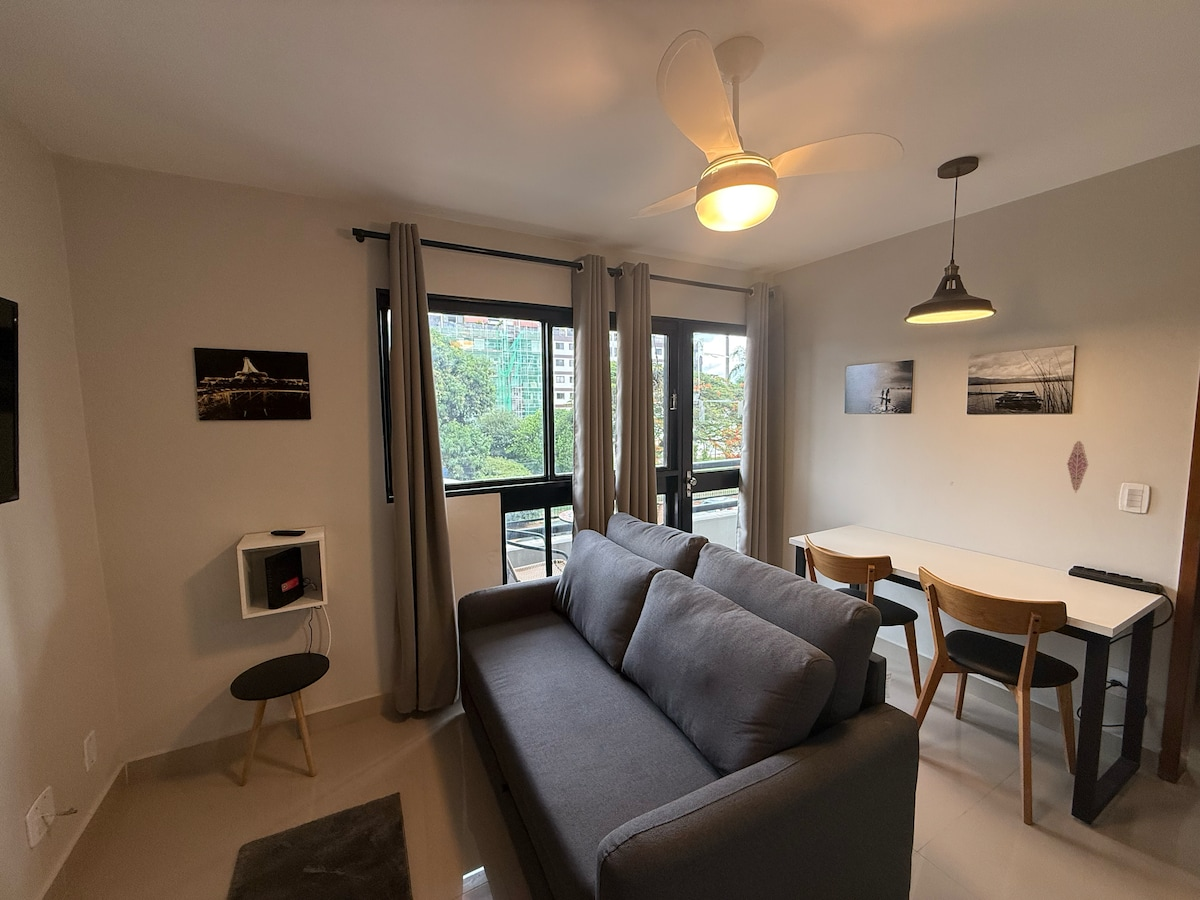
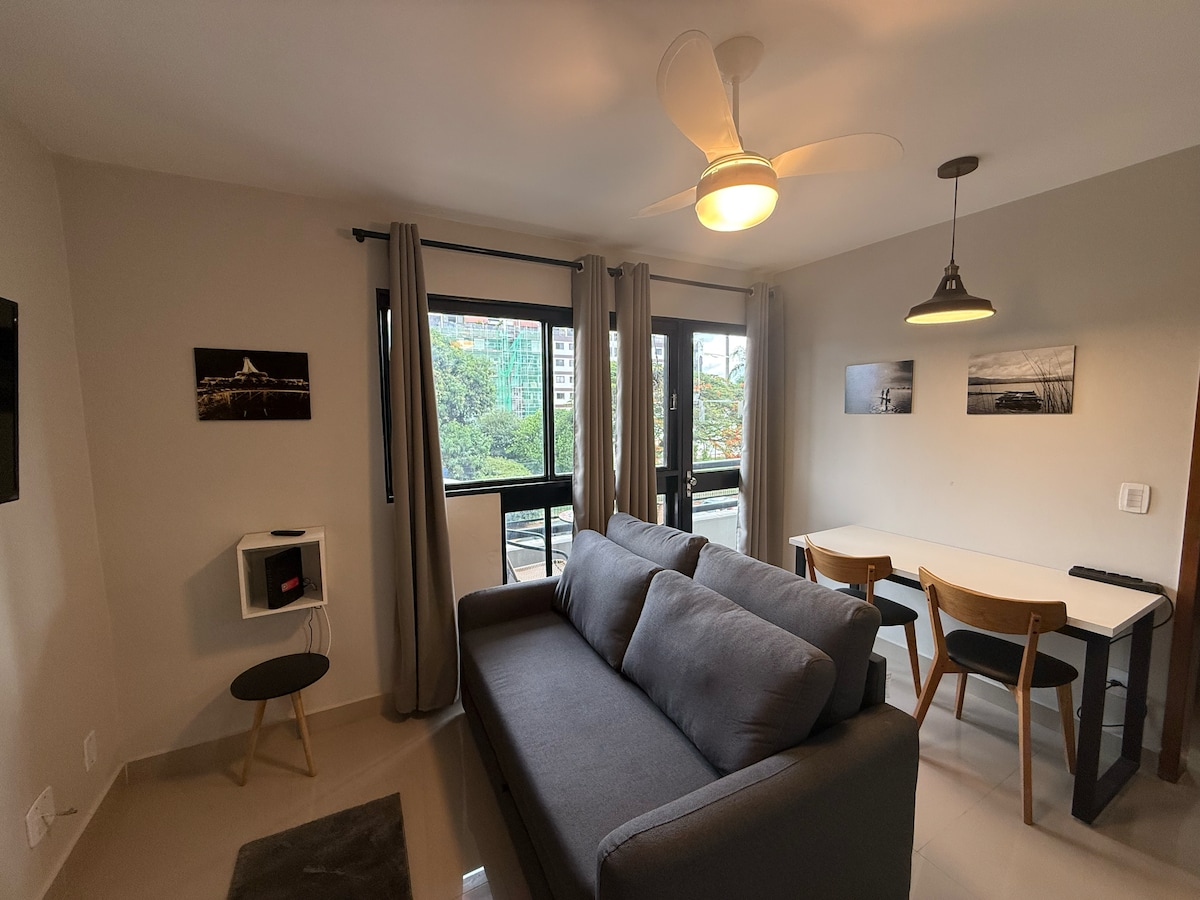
- decorative ornament [1066,440,1089,494]
